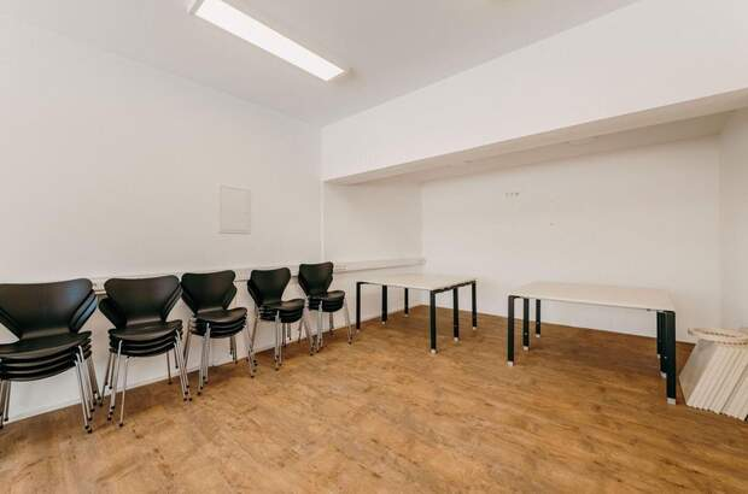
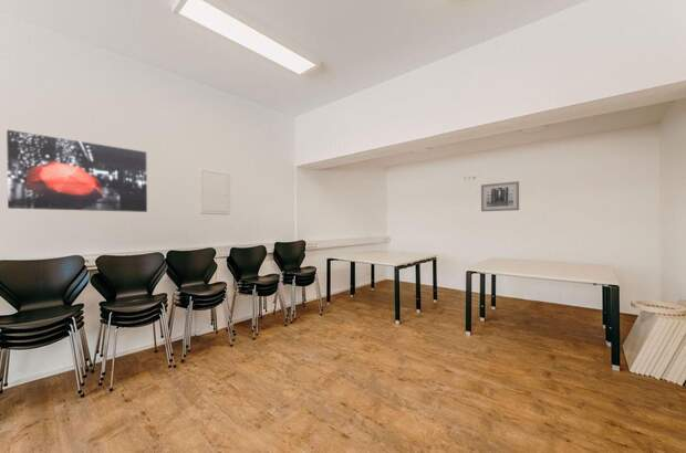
+ wall art [480,180,520,212]
+ wall art [6,129,148,213]
